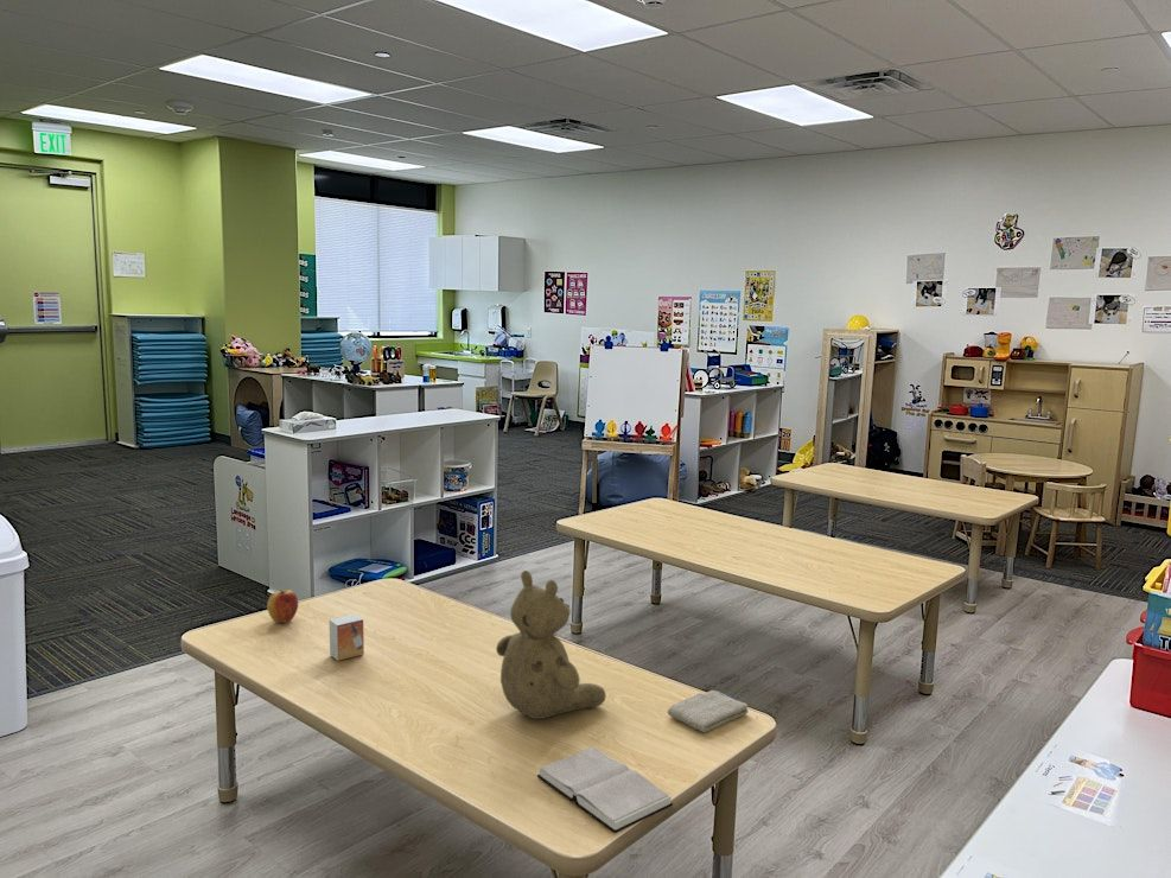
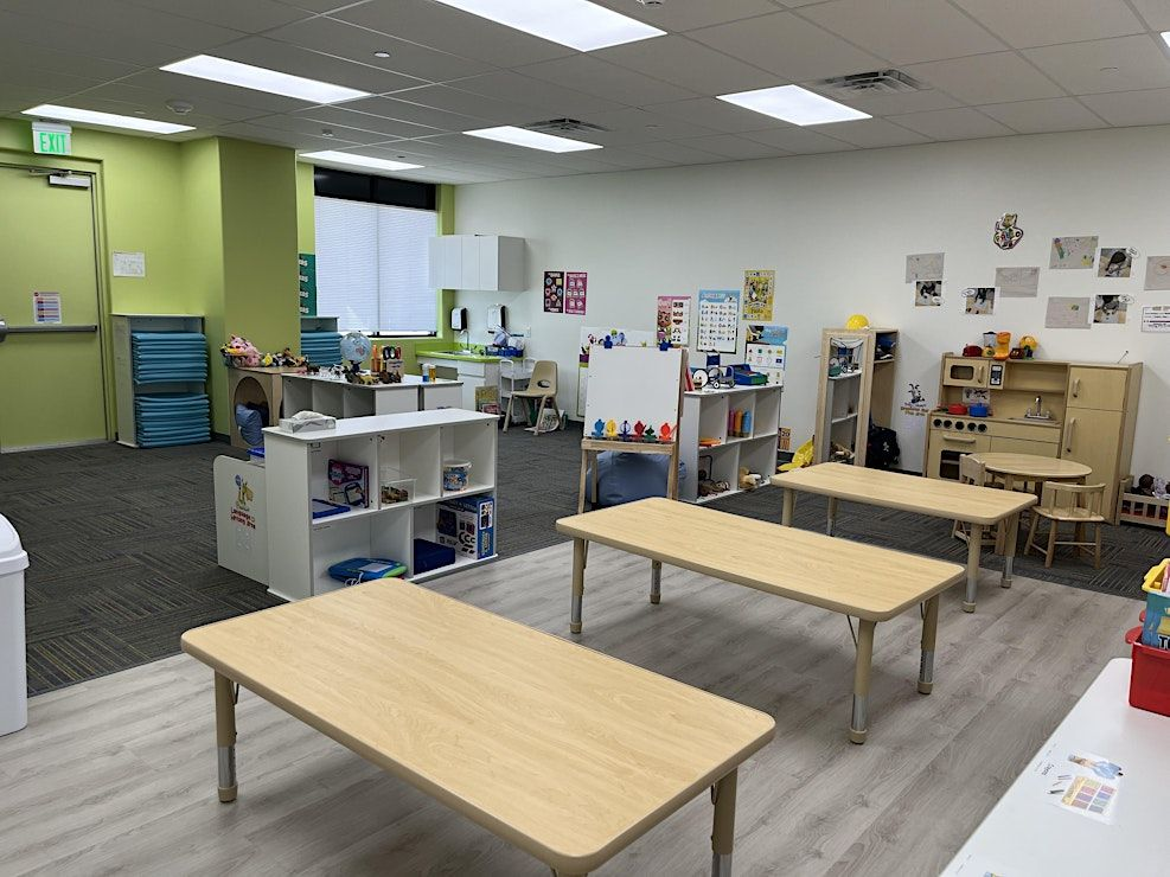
- washcloth [667,689,750,733]
- hardback book [536,746,674,834]
- apple [266,588,299,624]
- small box [327,613,365,662]
- teddy bear [495,570,606,720]
